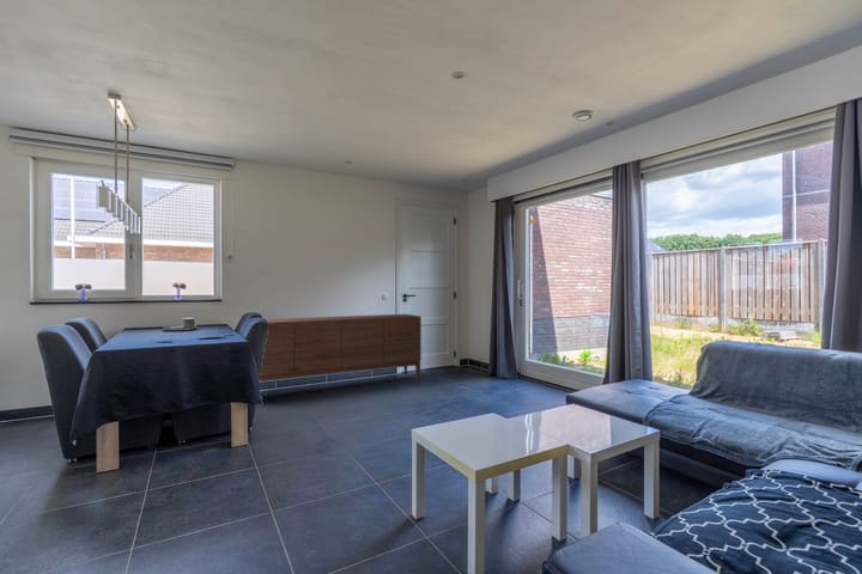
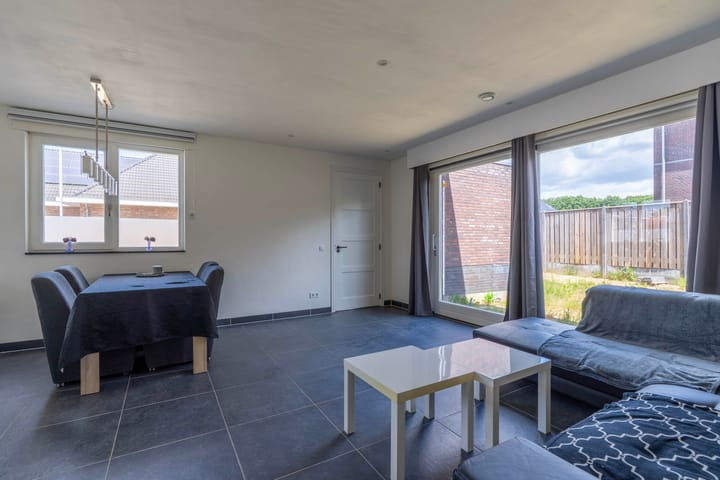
- sideboard [259,313,423,383]
